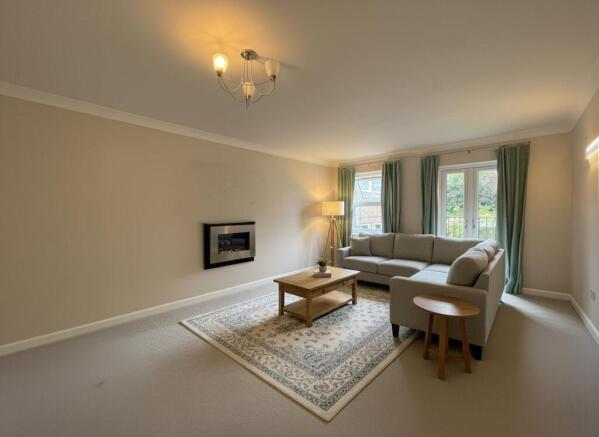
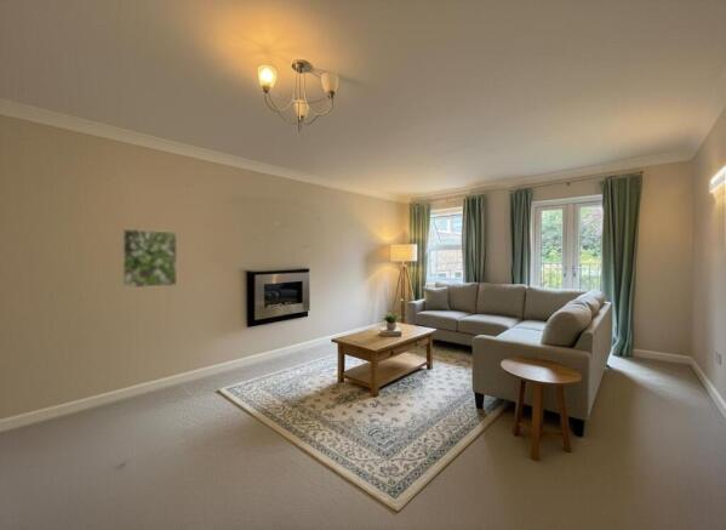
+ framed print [121,228,178,289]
